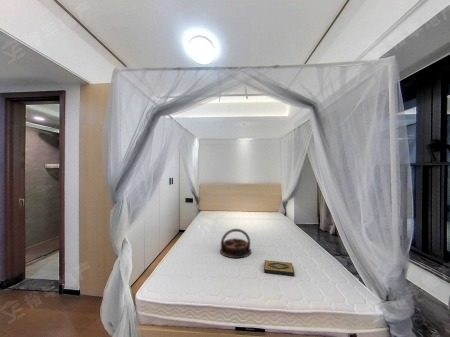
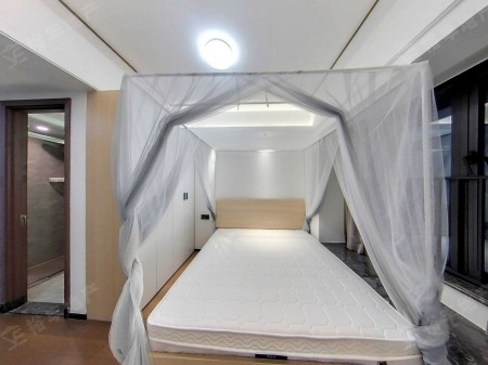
- serving tray [219,228,252,259]
- hardback book [263,259,295,277]
